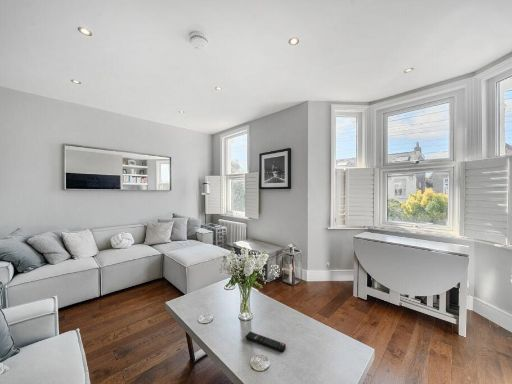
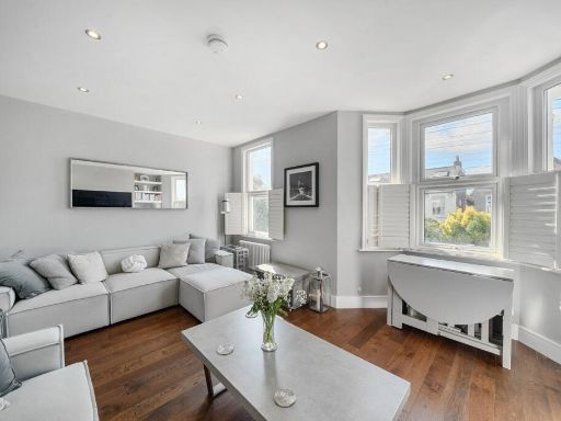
- remote control [244,331,287,353]
